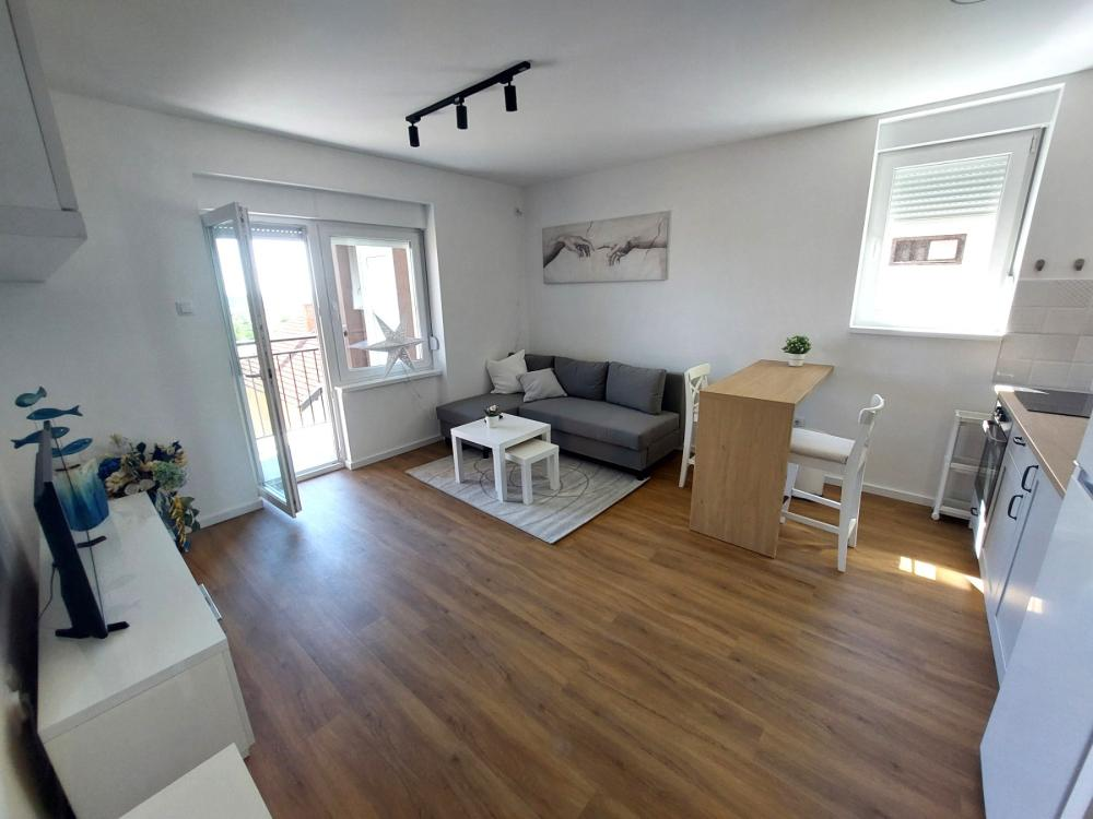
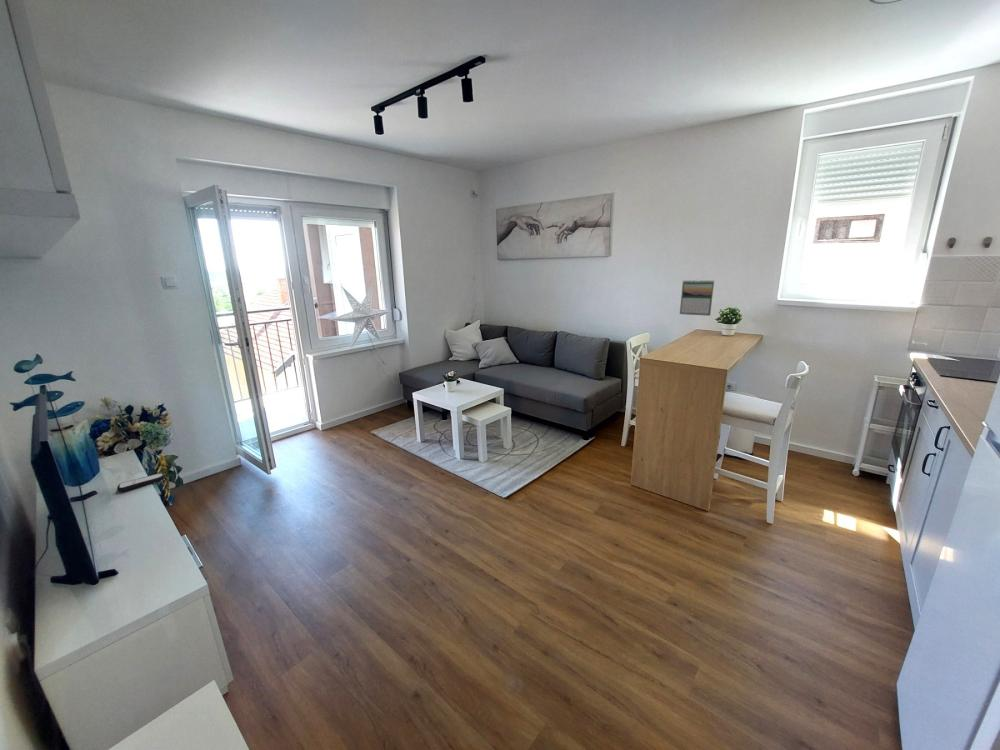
+ remote control [116,472,166,493]
+ calendar [679,278,715,317]
